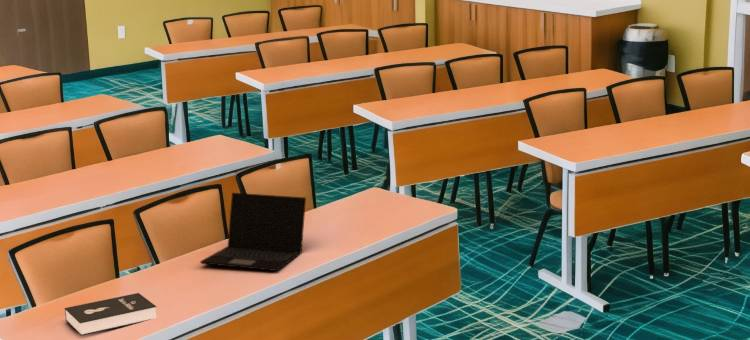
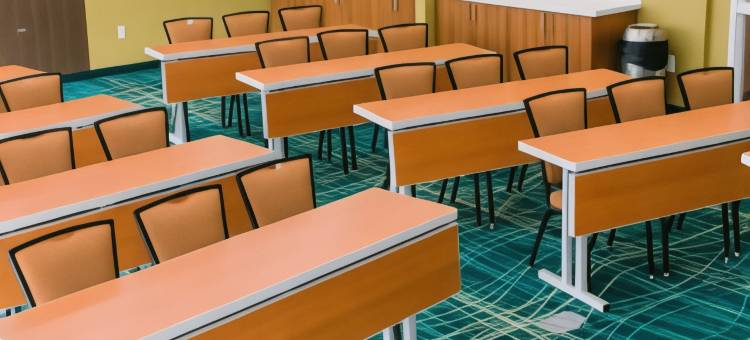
- booklet [64,292,157,337]
- laptop [199,192,307,272]
